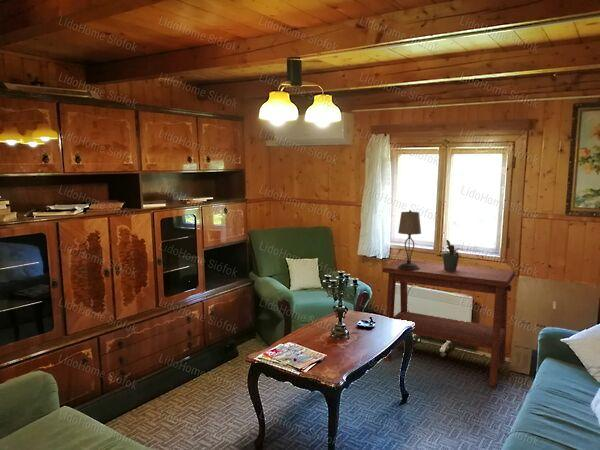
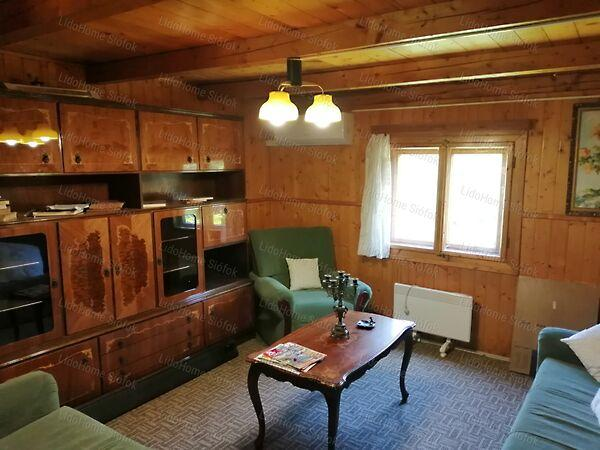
- potted plant [440,239,464,271]
- table lamp [397,209,422,270]
- side table [381,258,516,388]
